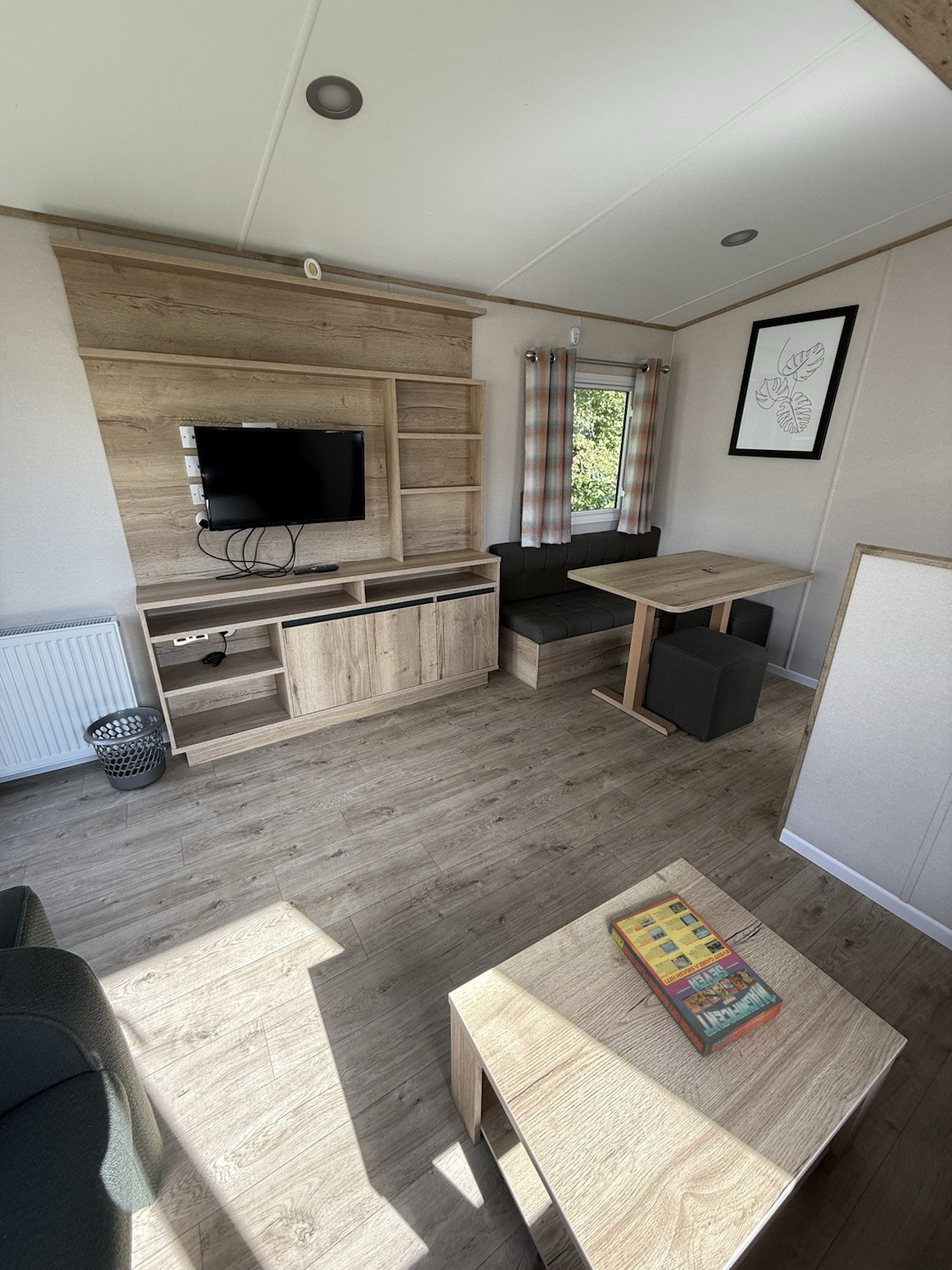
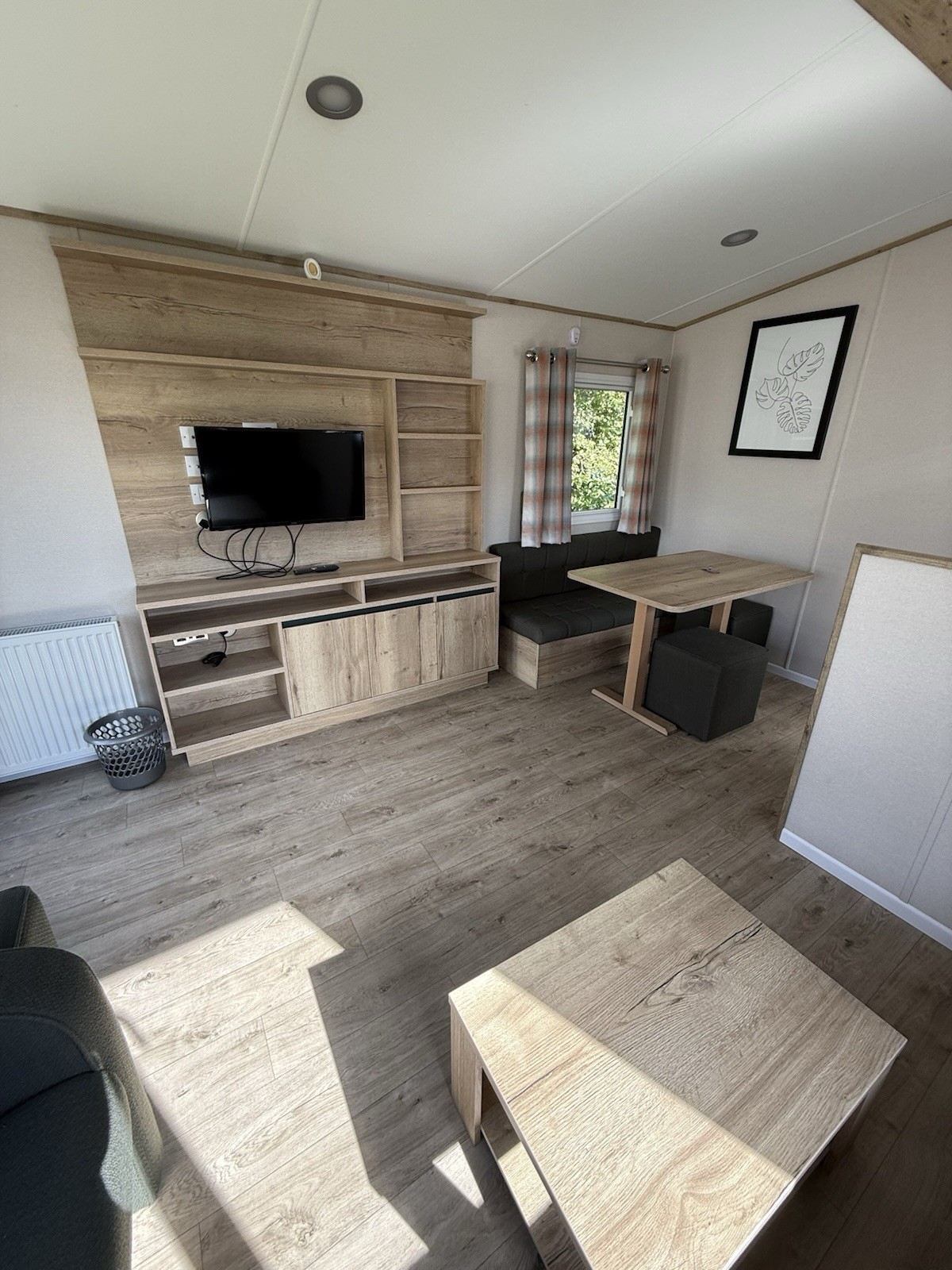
- game compilation box [608,893,784,1058]
